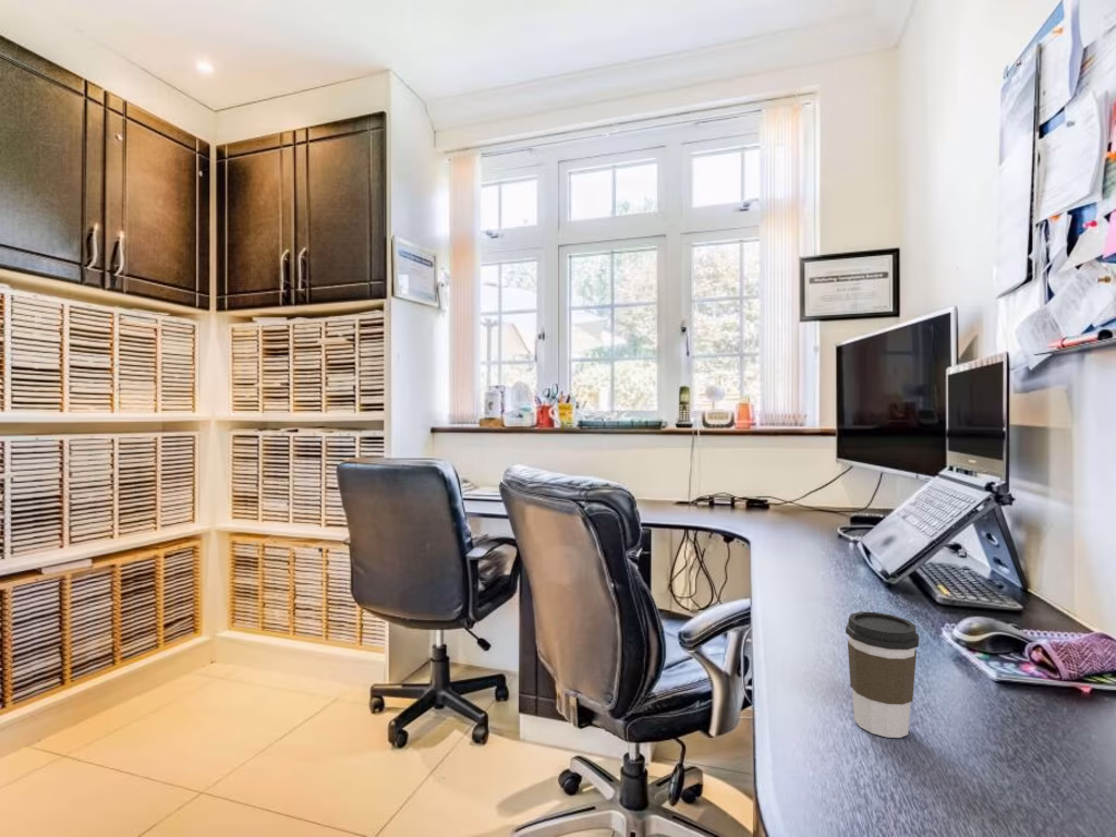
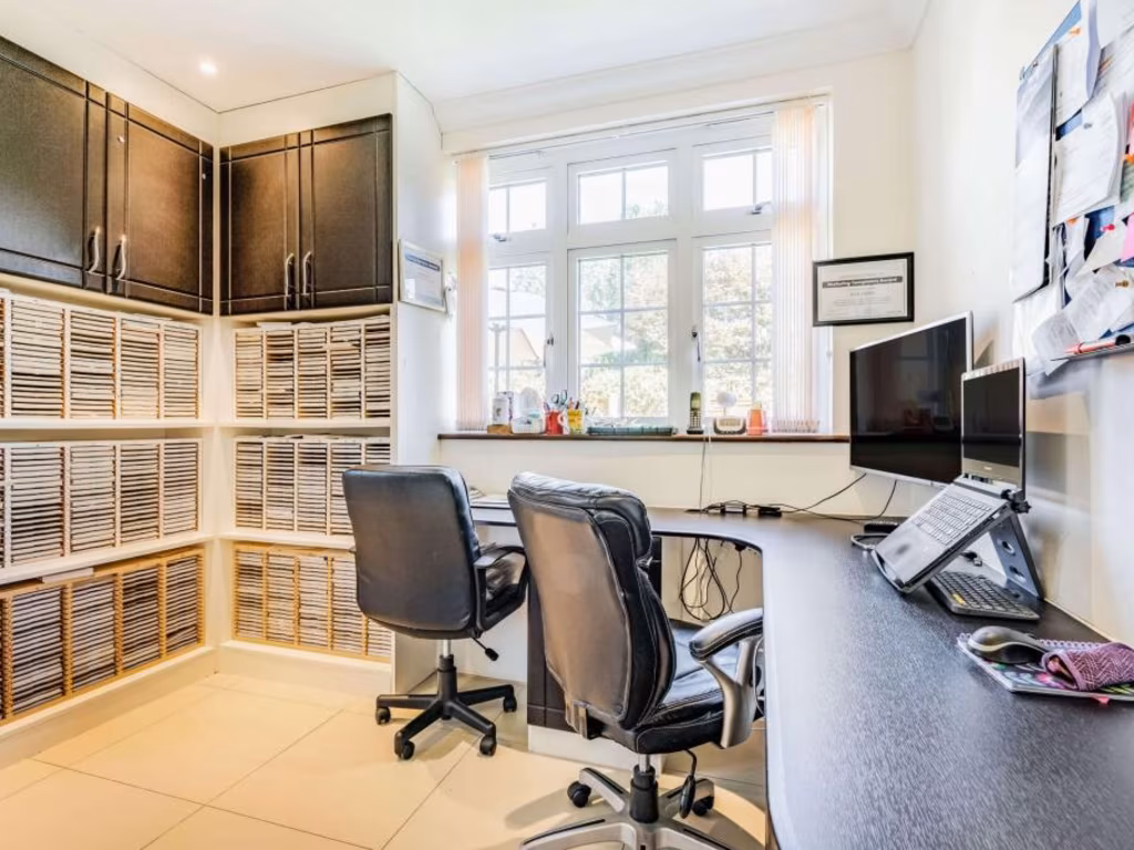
- coffee cup [845,610,920,739]
